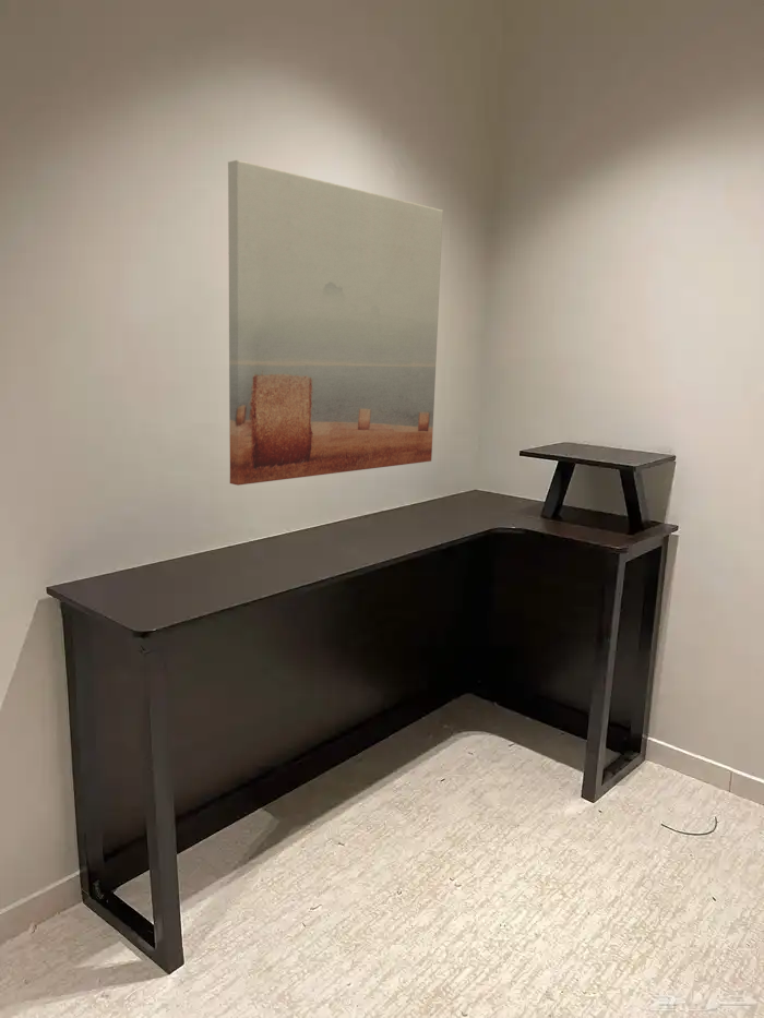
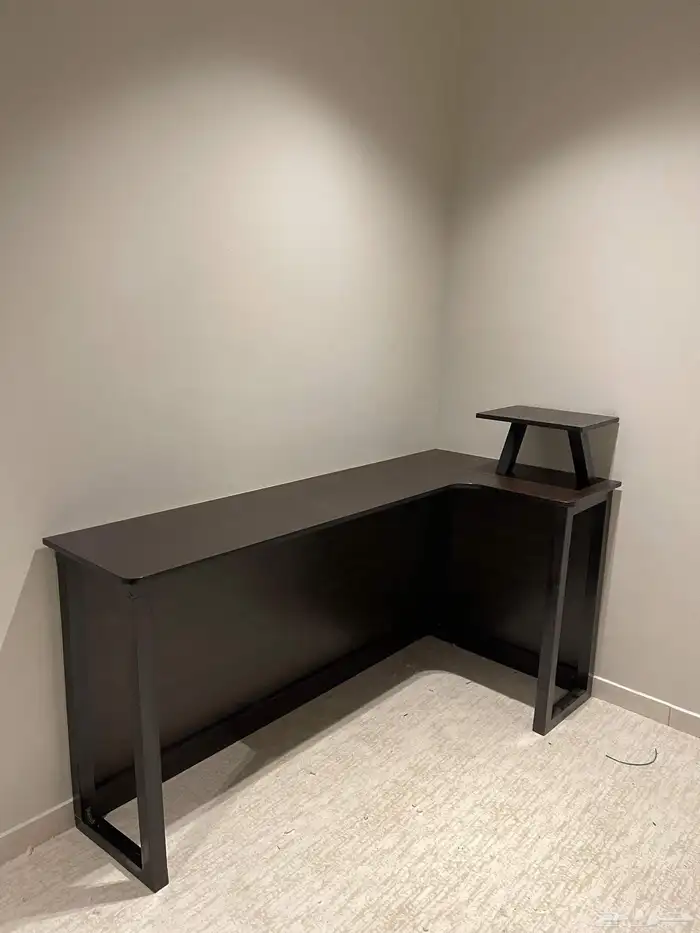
- wall art [227,159,444,487]
